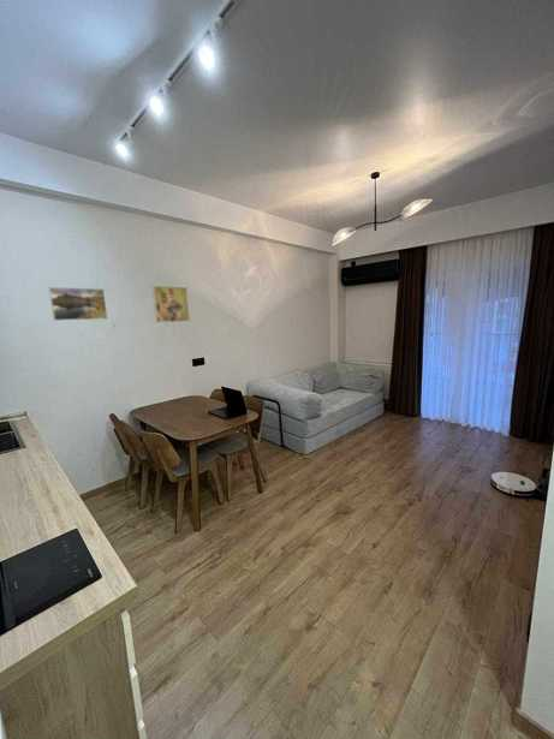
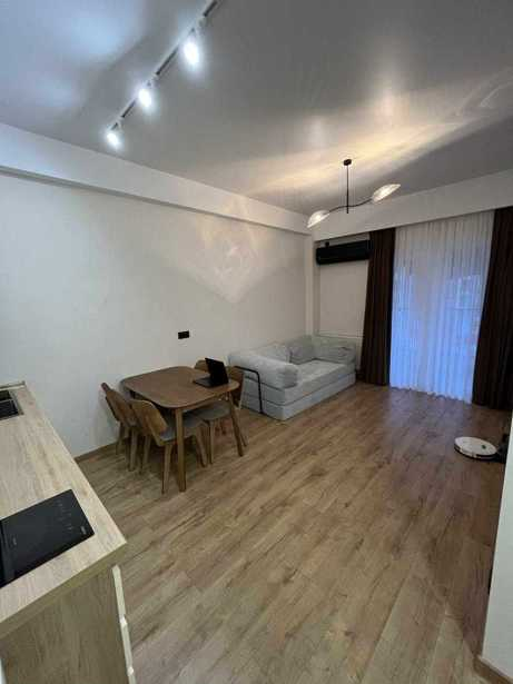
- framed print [47,286,109,322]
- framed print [151,285,191,323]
